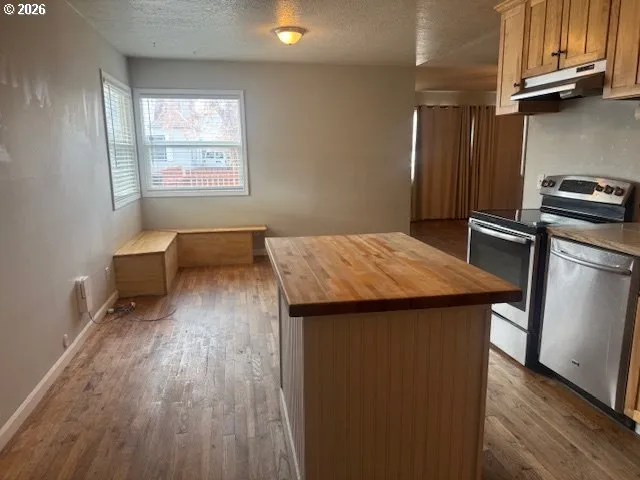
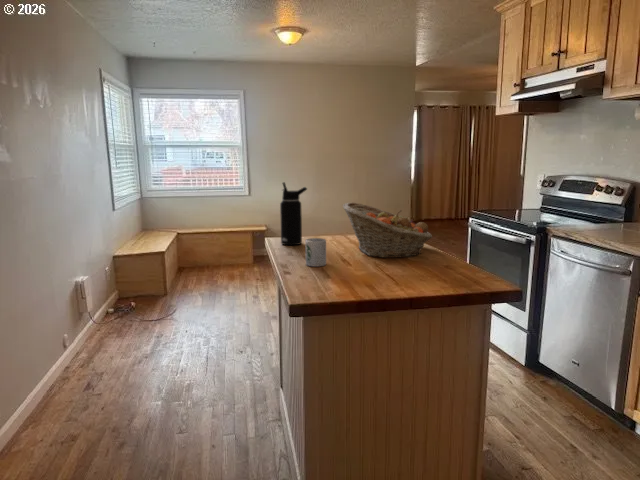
+ fruit basket [341,201,433,259]
+ water bottle [279,181,308,246]
+ mug [304,237,327,267]
